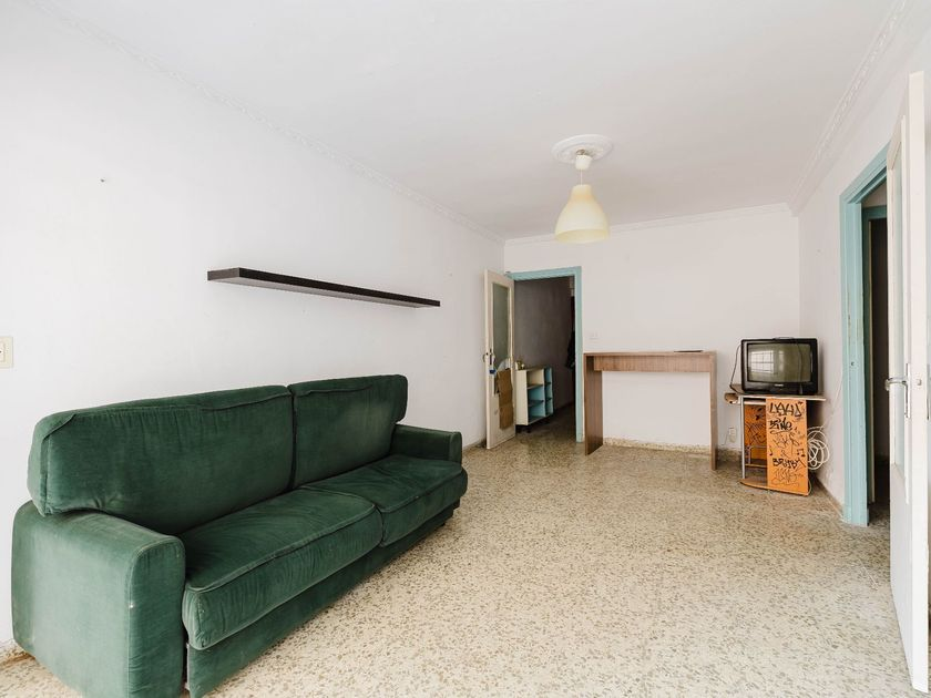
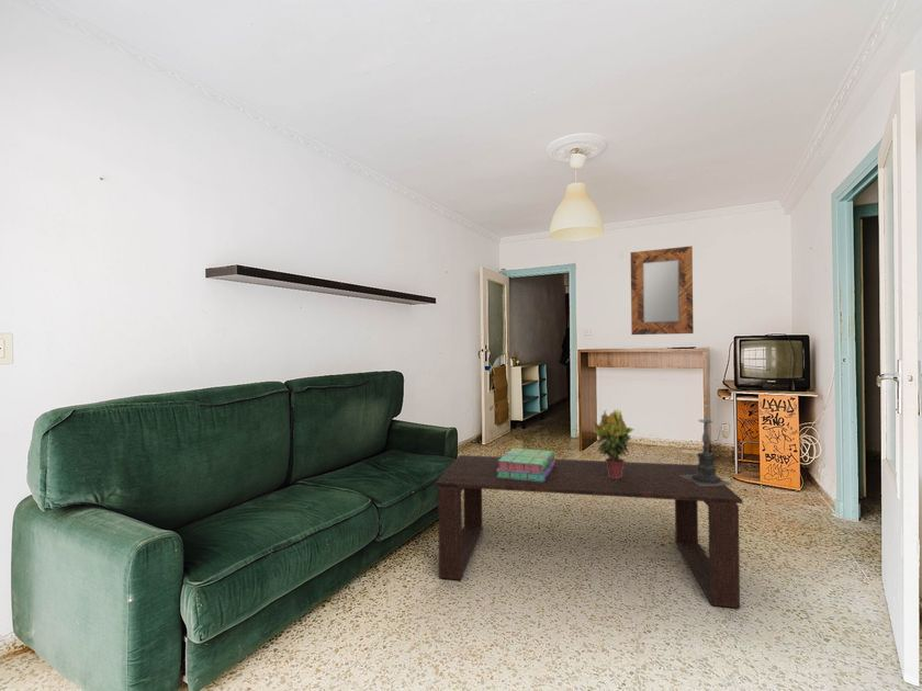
+ home mirror [630,245,695,336]
+ candle holder [679,416,733,486]
+ stack of books [496,448,555,482]
+ coffee table [434,454,743,609]
+ potted plant [592,407,634,478]
